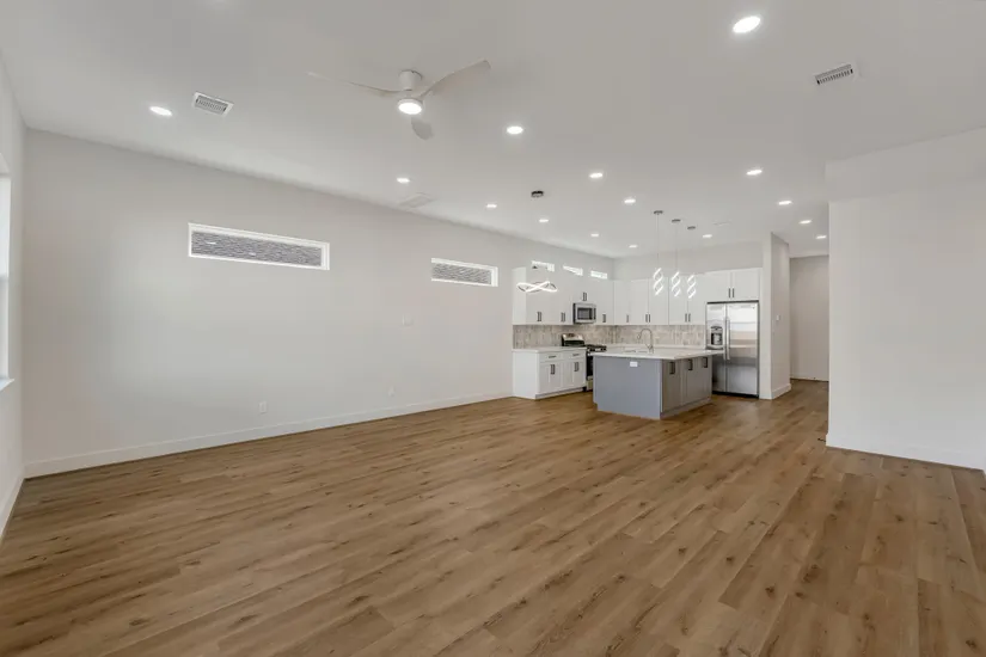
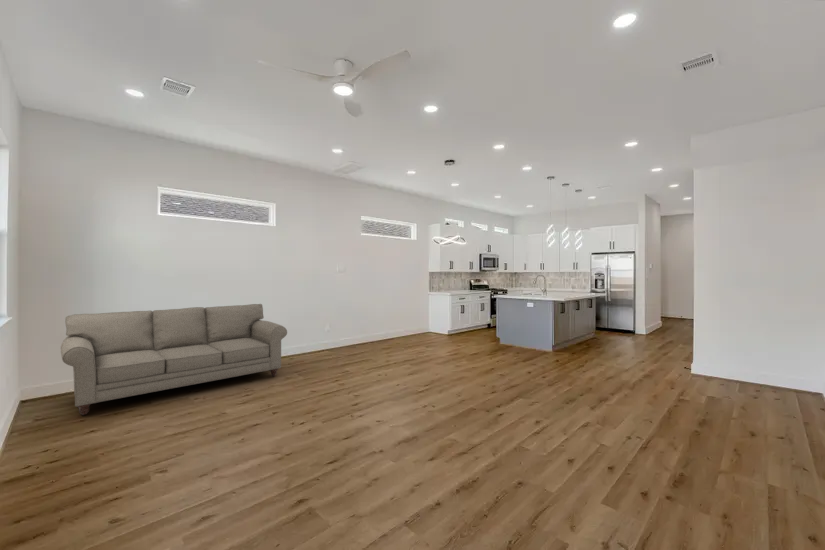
+ sofa [60,303,288,416]
